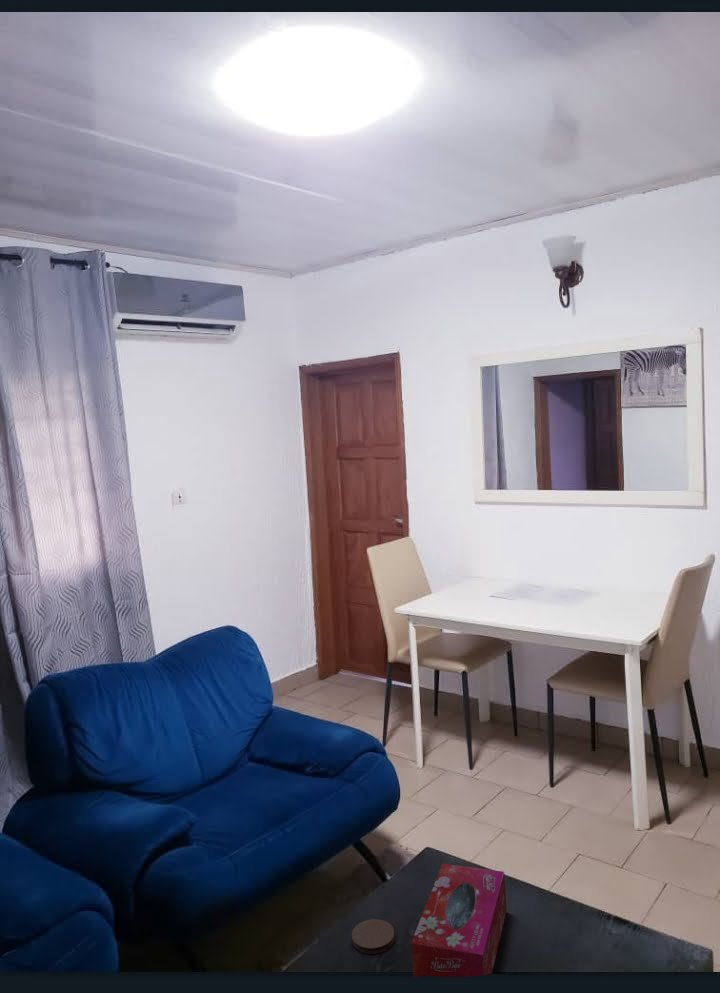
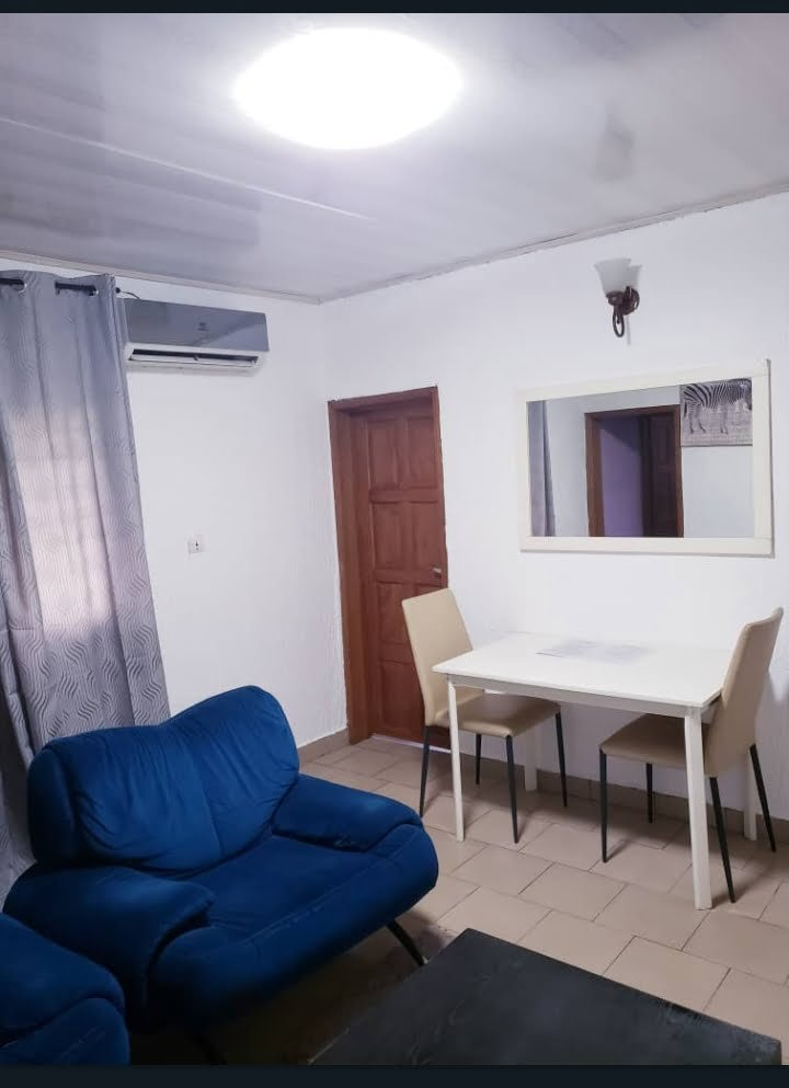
- tissue box [410,863,508,978]
- coaster [351,918,396,955]
